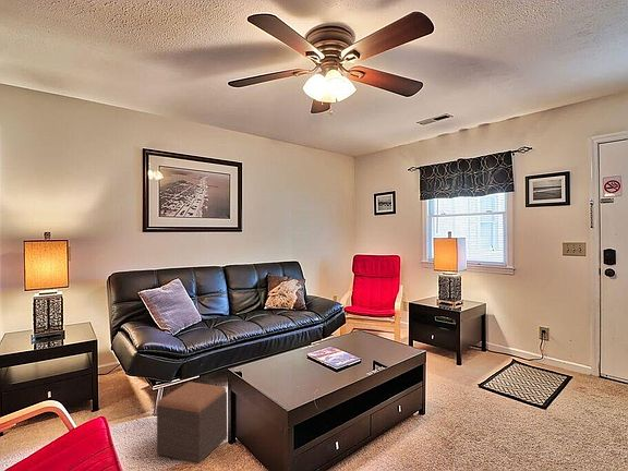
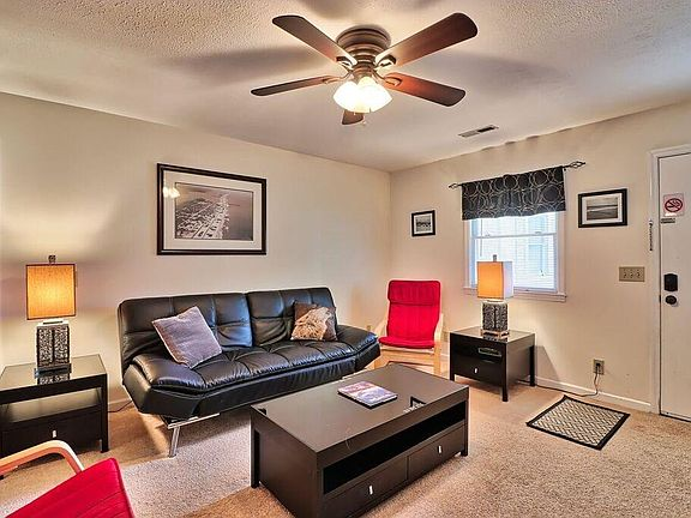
- footstool [156,381,228,464]
